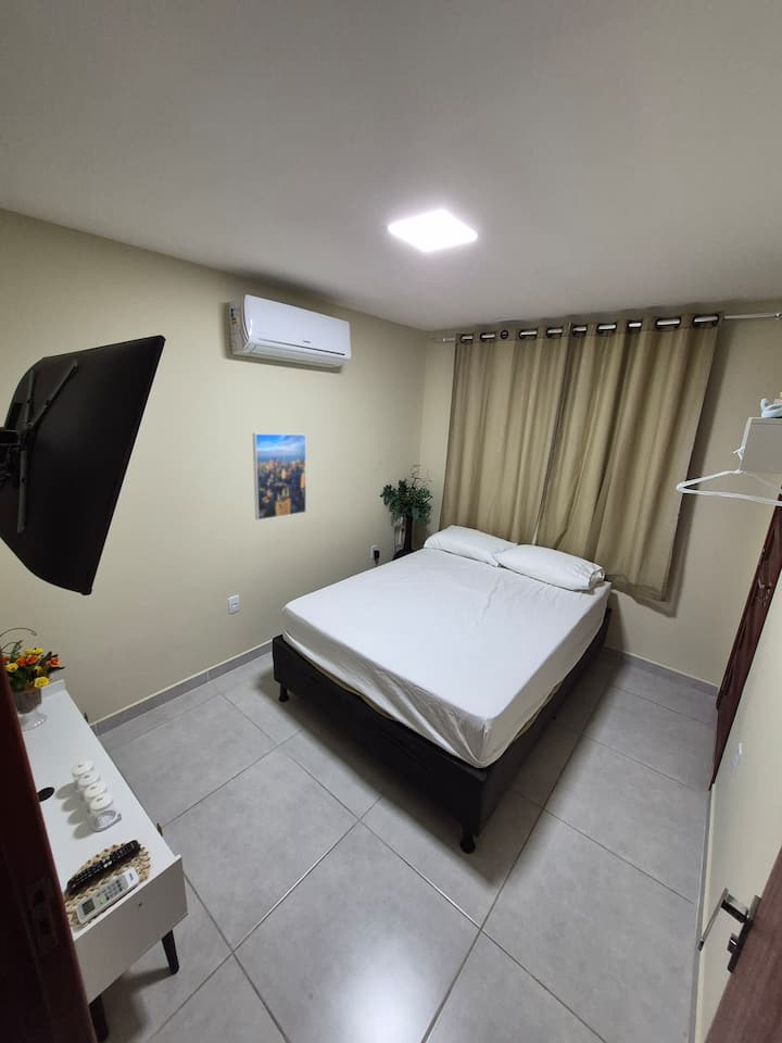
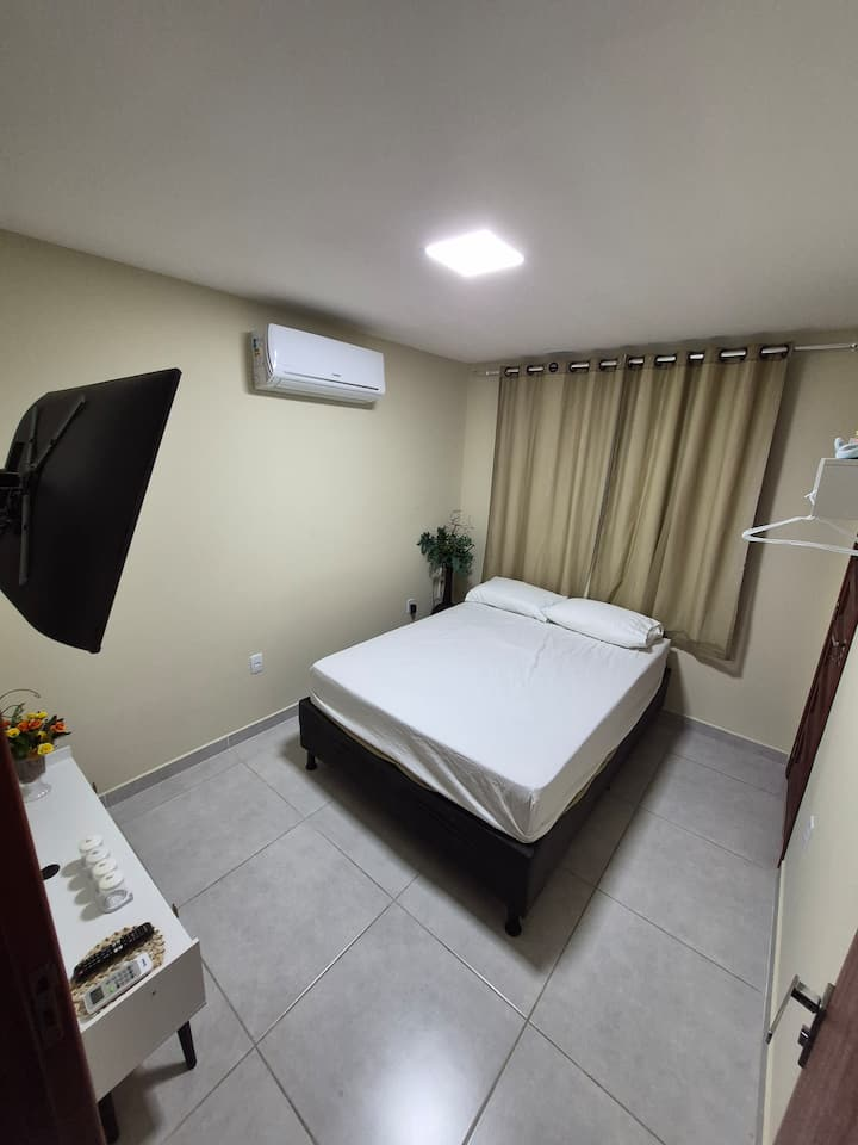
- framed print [252,432,307,522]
